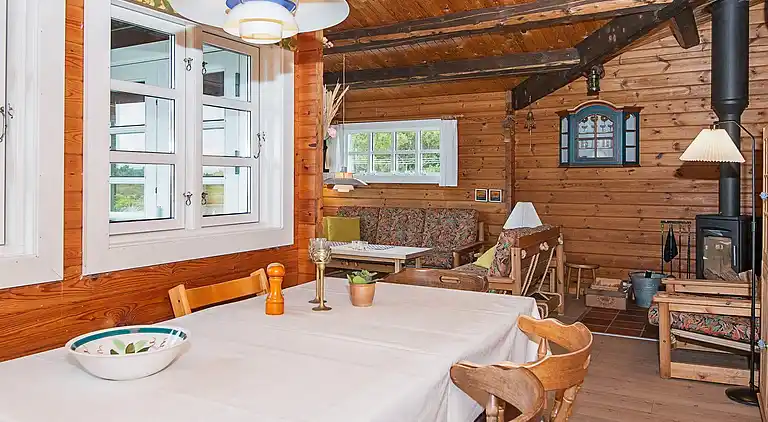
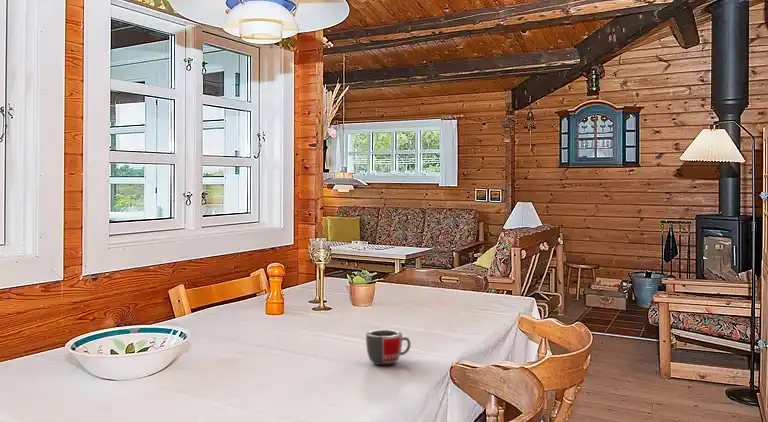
+ mug [365,329,412,366]
